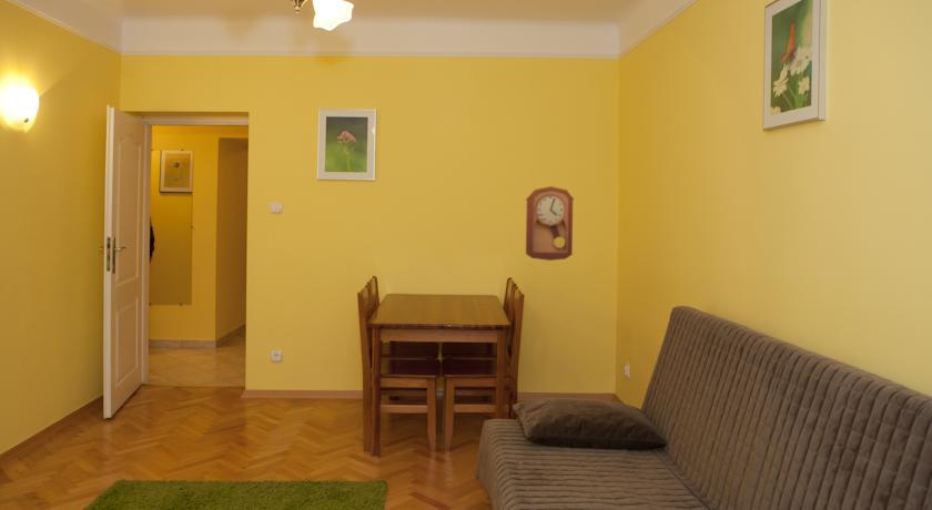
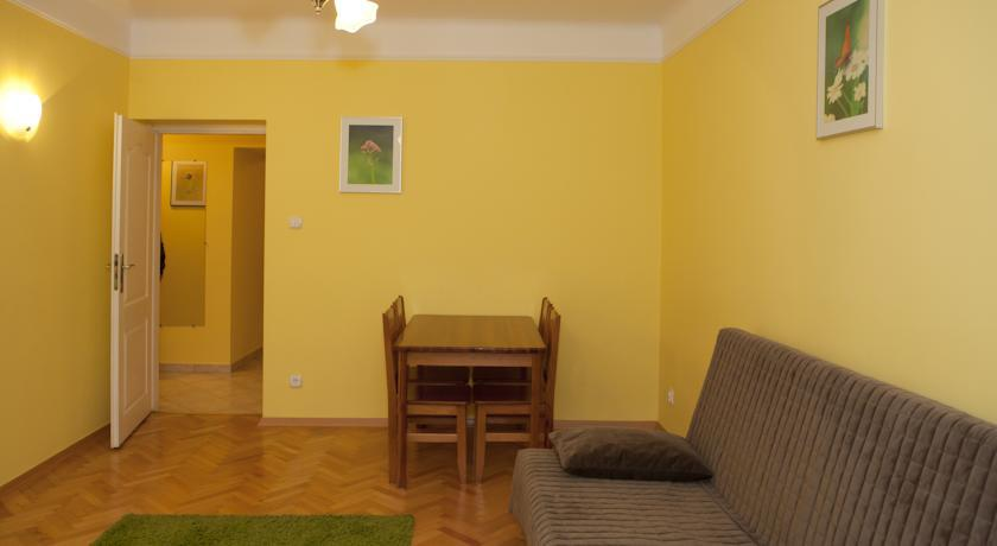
- pendulum clock [525,185,575,262]
